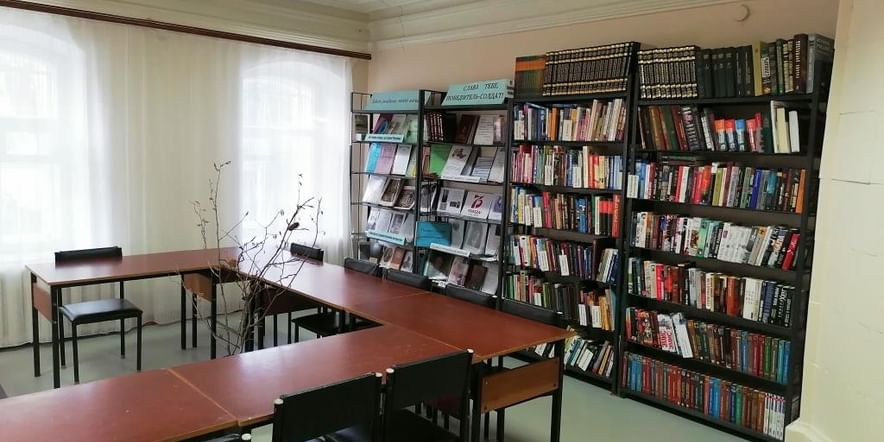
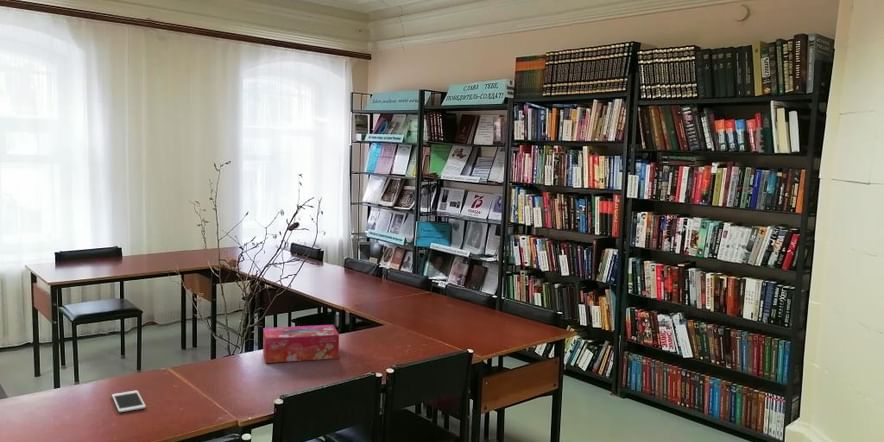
+ cell phone [111,390,147,413]
+ tissue box [262,324,340,364]
